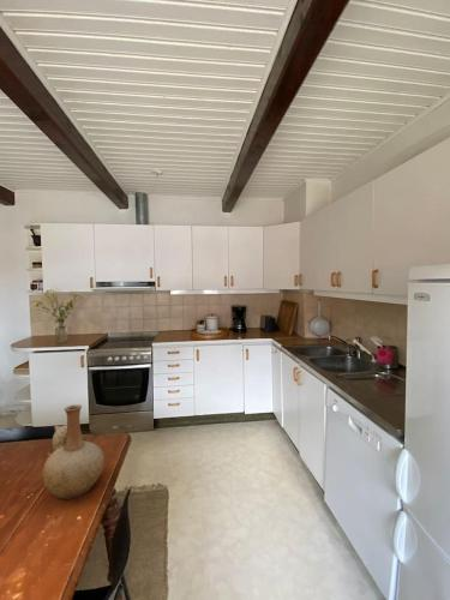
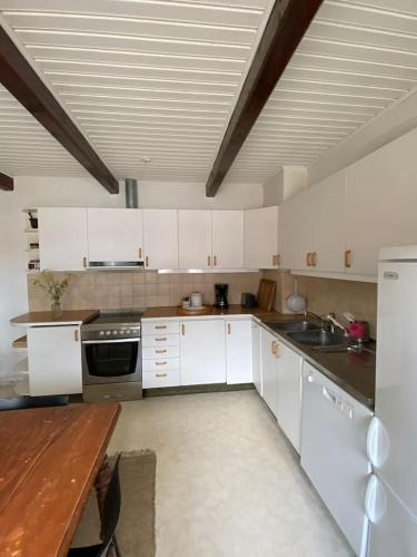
- vase [41,403,106,500]
